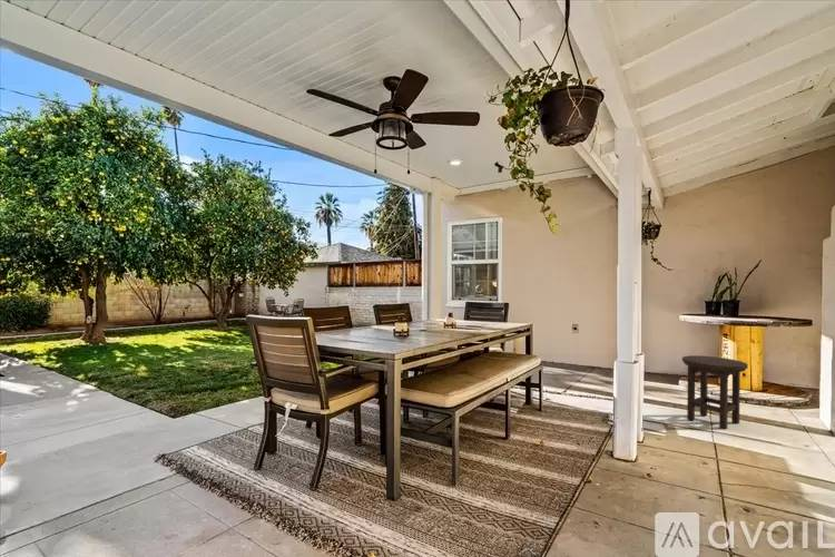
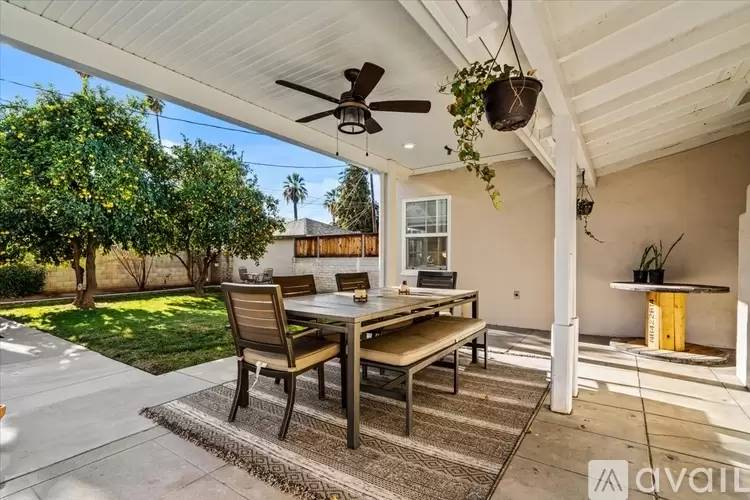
- stool [681,354,749,431]
